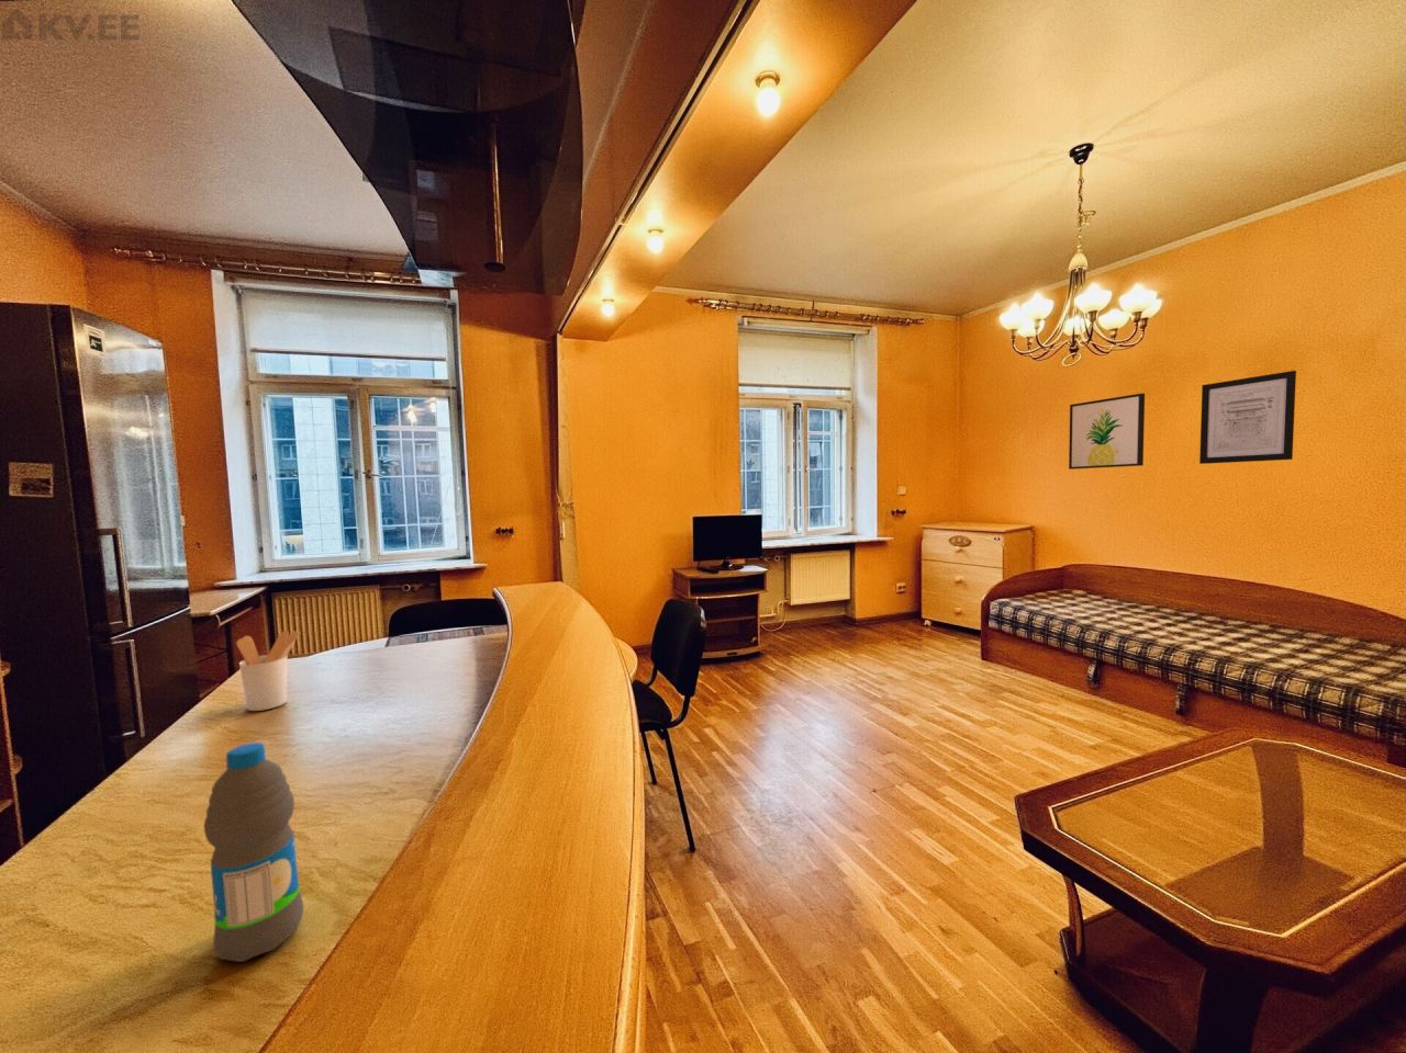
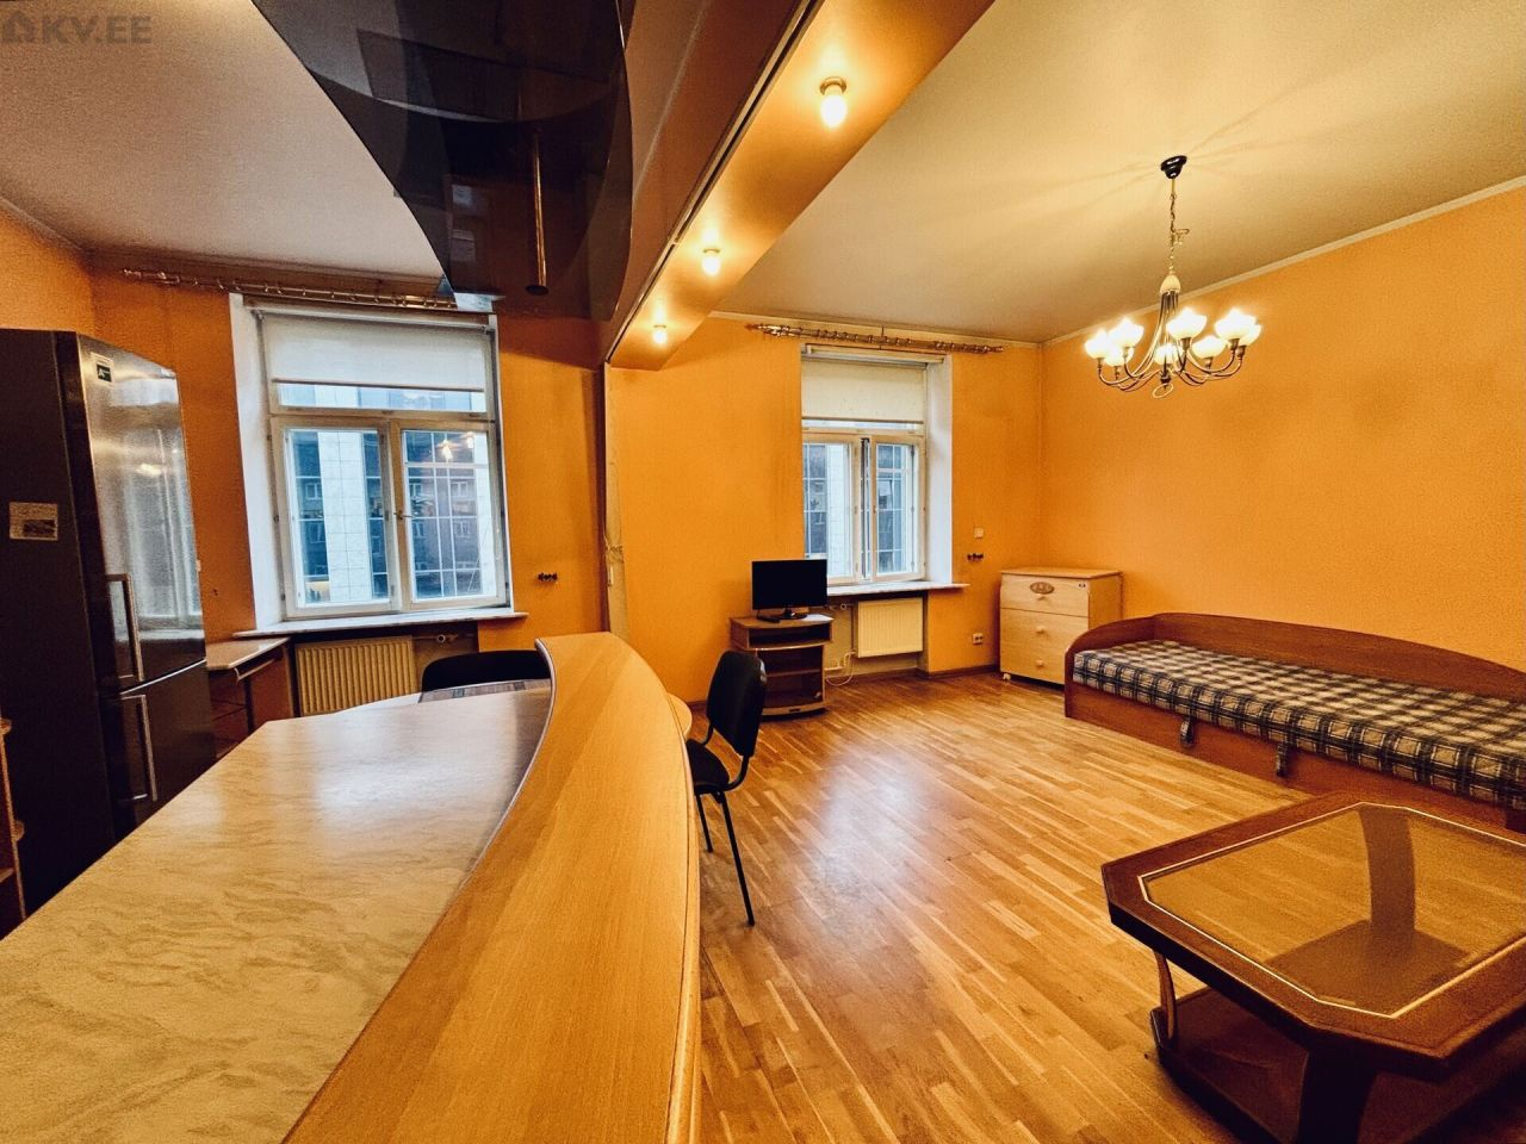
- wall art [1198,369,1298,465]
- utensil holder [235,629,301,712]
- wall art [1067,393,1146,470]
- water bottle [204,741,304,963]
